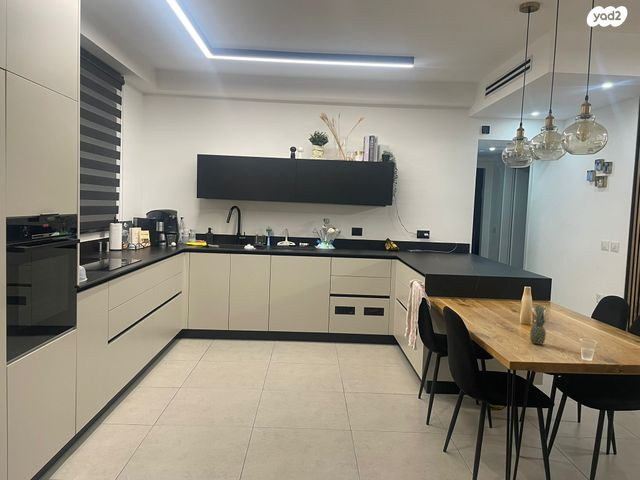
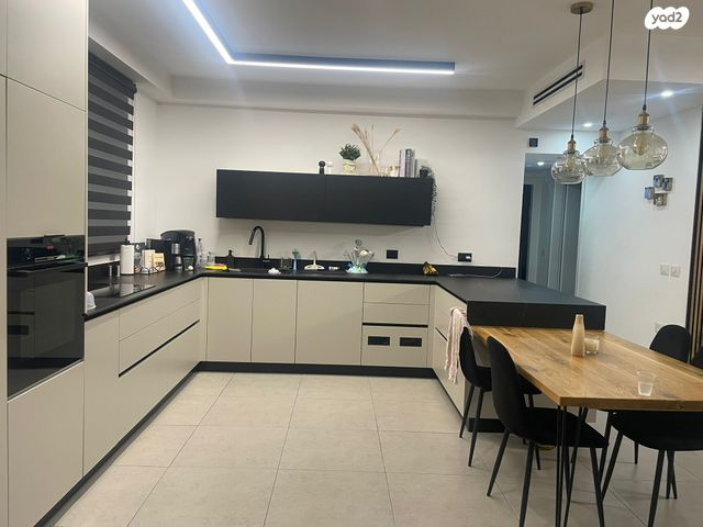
- fruit [529,302,548,346]
